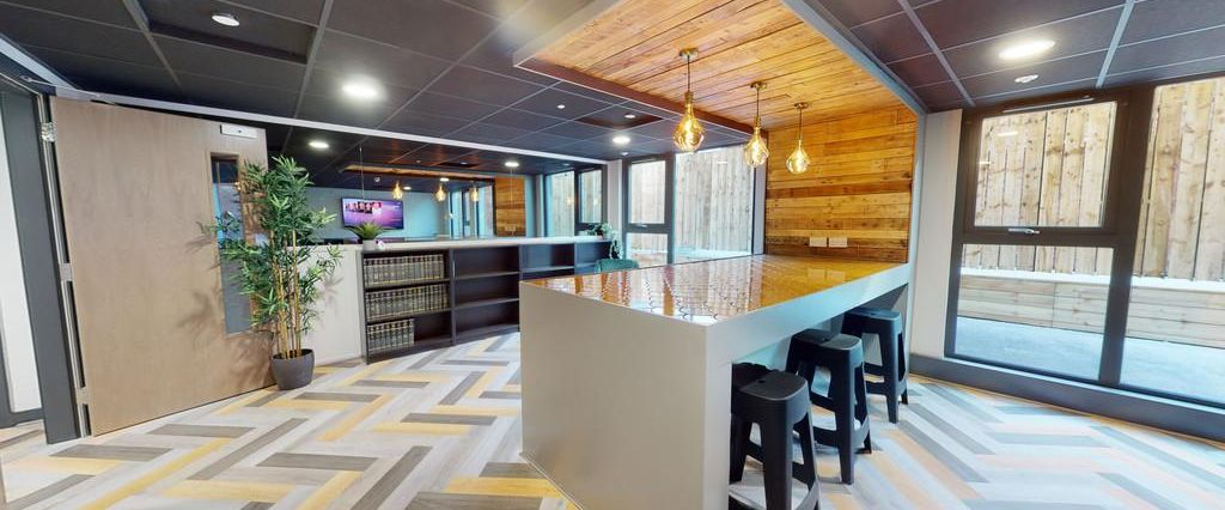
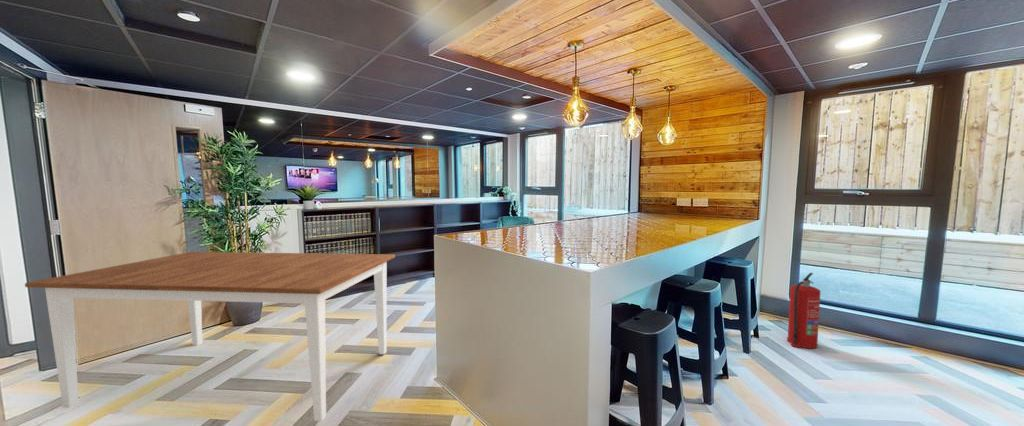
+ fire extinguisher [786,272,822,349]
+ dining table [24,251,396,422]
